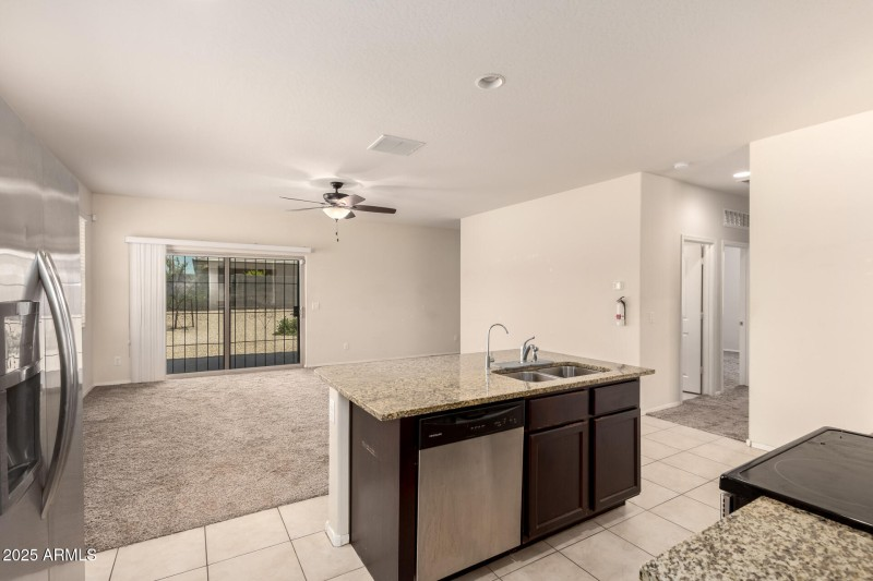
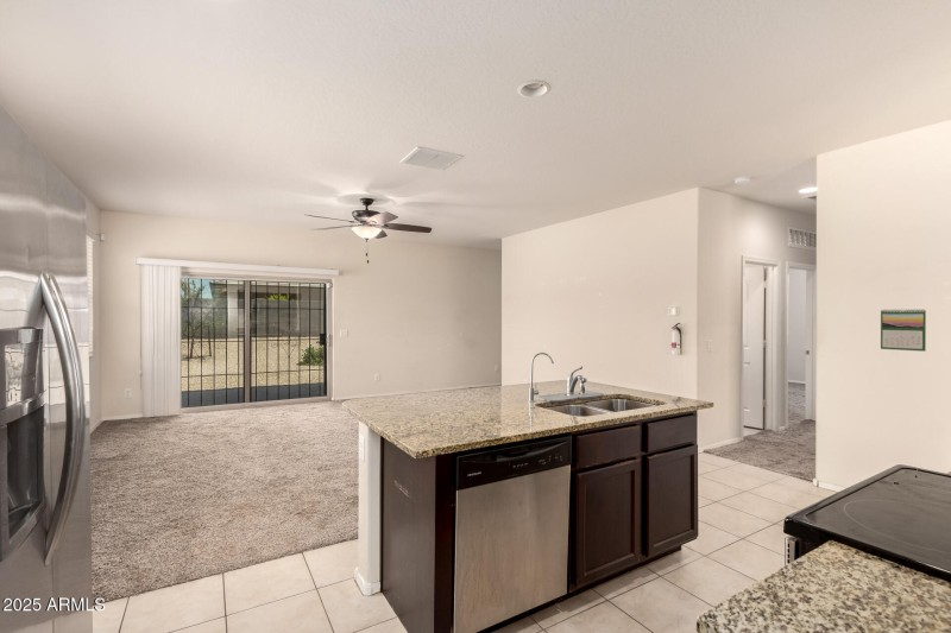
+ calendar [880,308,927,353]
